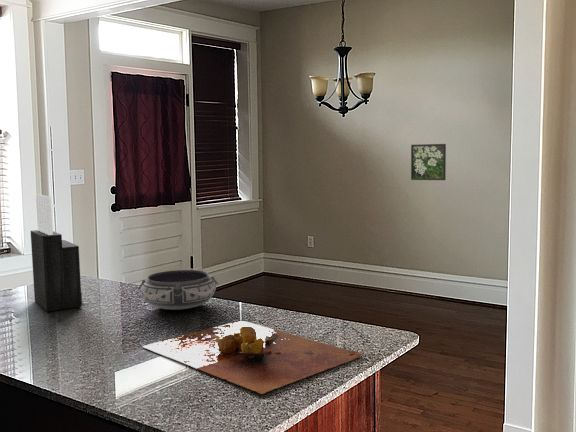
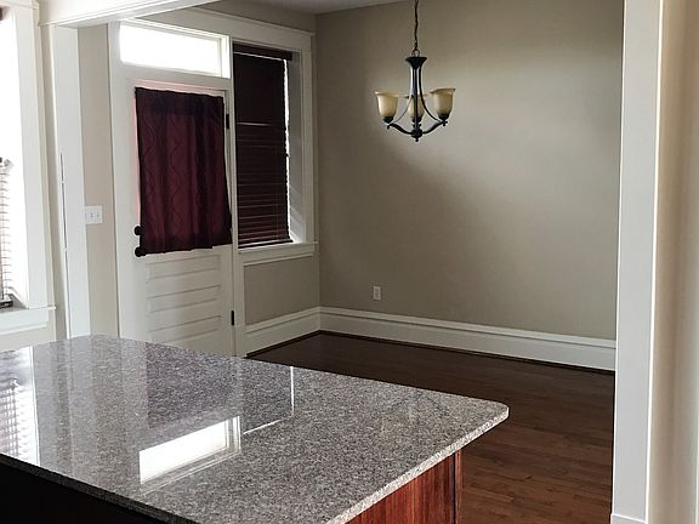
- bowl [137,269,220,311]
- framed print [410,143,447,181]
- knife block [30,193,83,313]
- cutting board [142,320,364,395]
